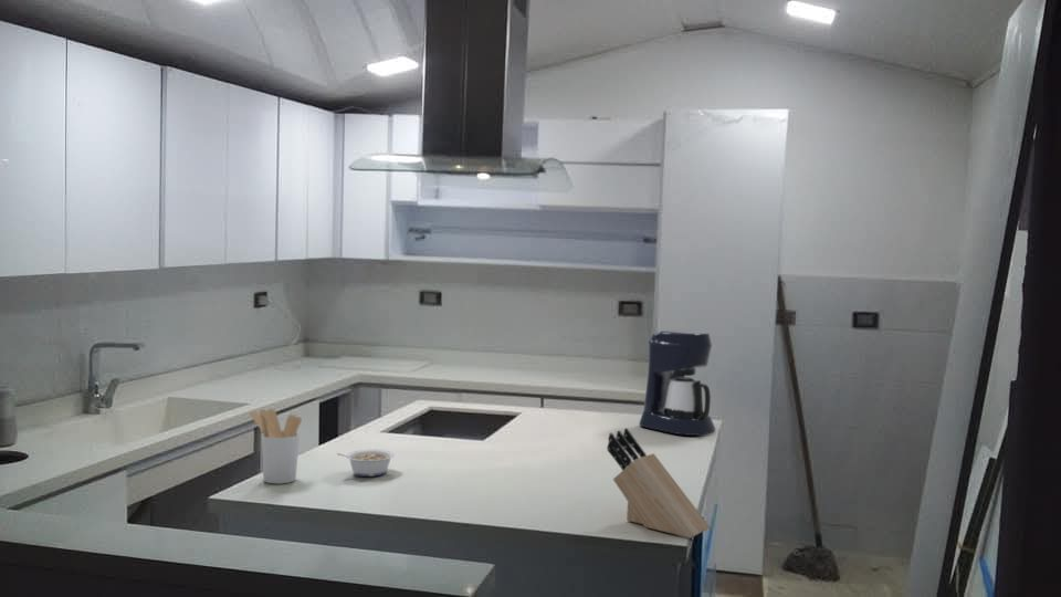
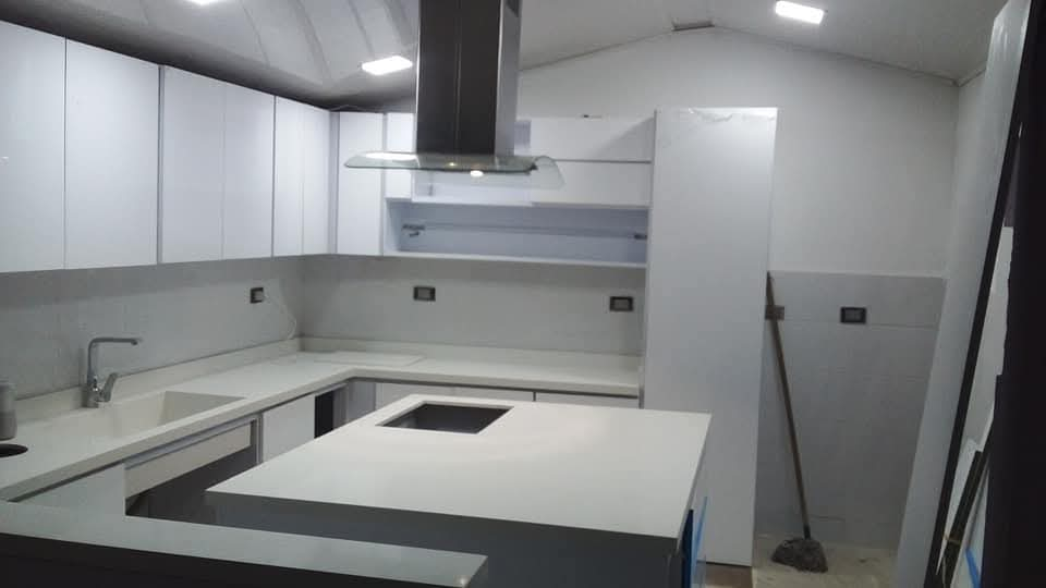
- knife block [606,427,711,540]
- coffee maker [638,328,716,437]
- utensil holder [249,408,303,484]
- legume [335,449,396,478]
